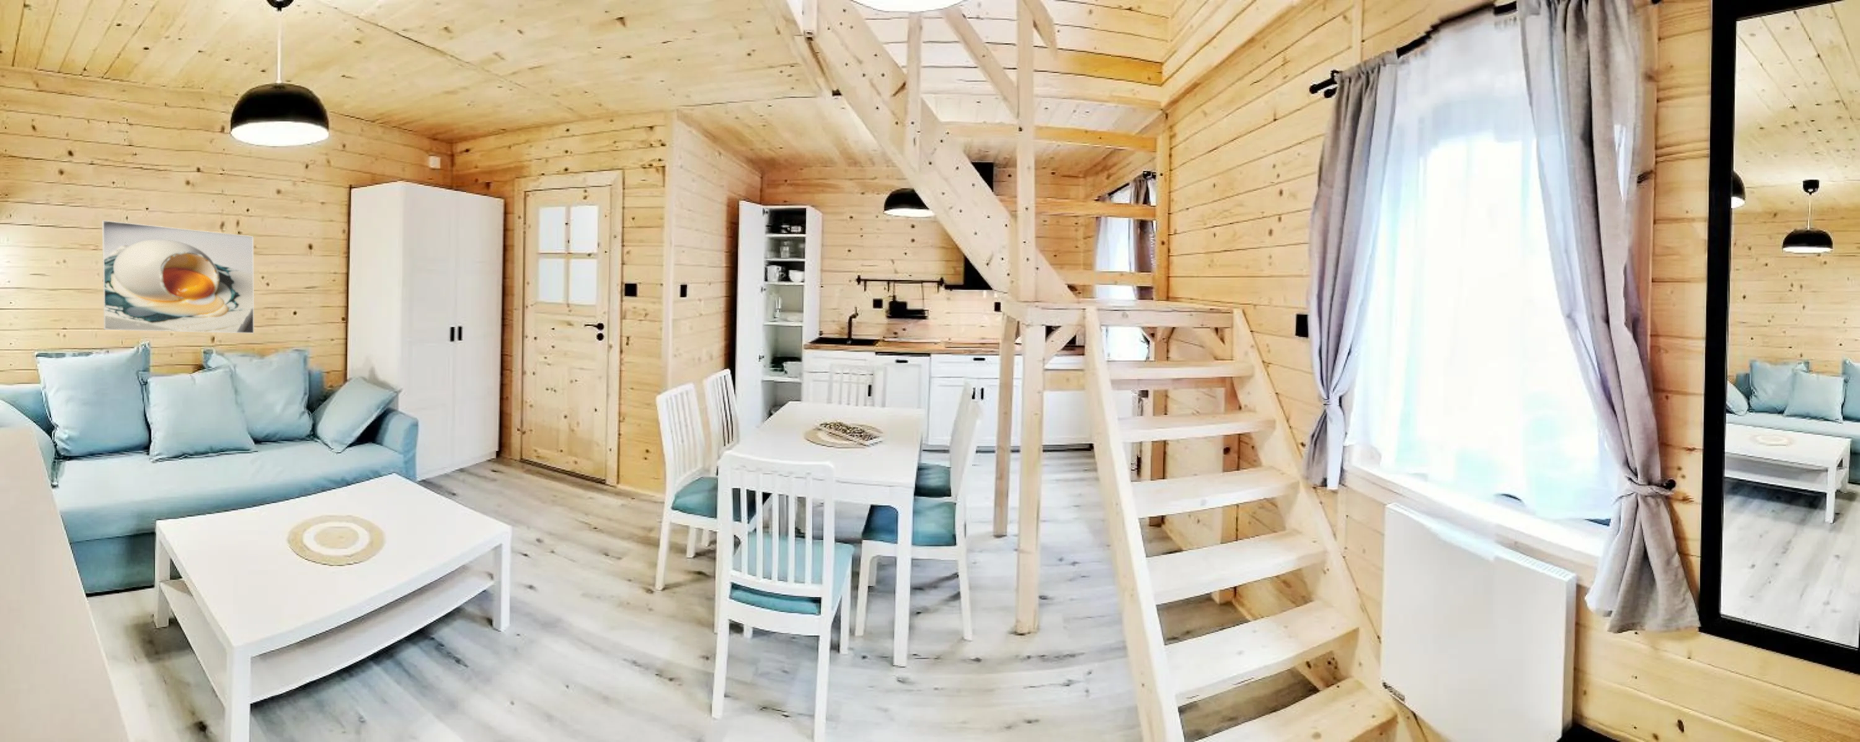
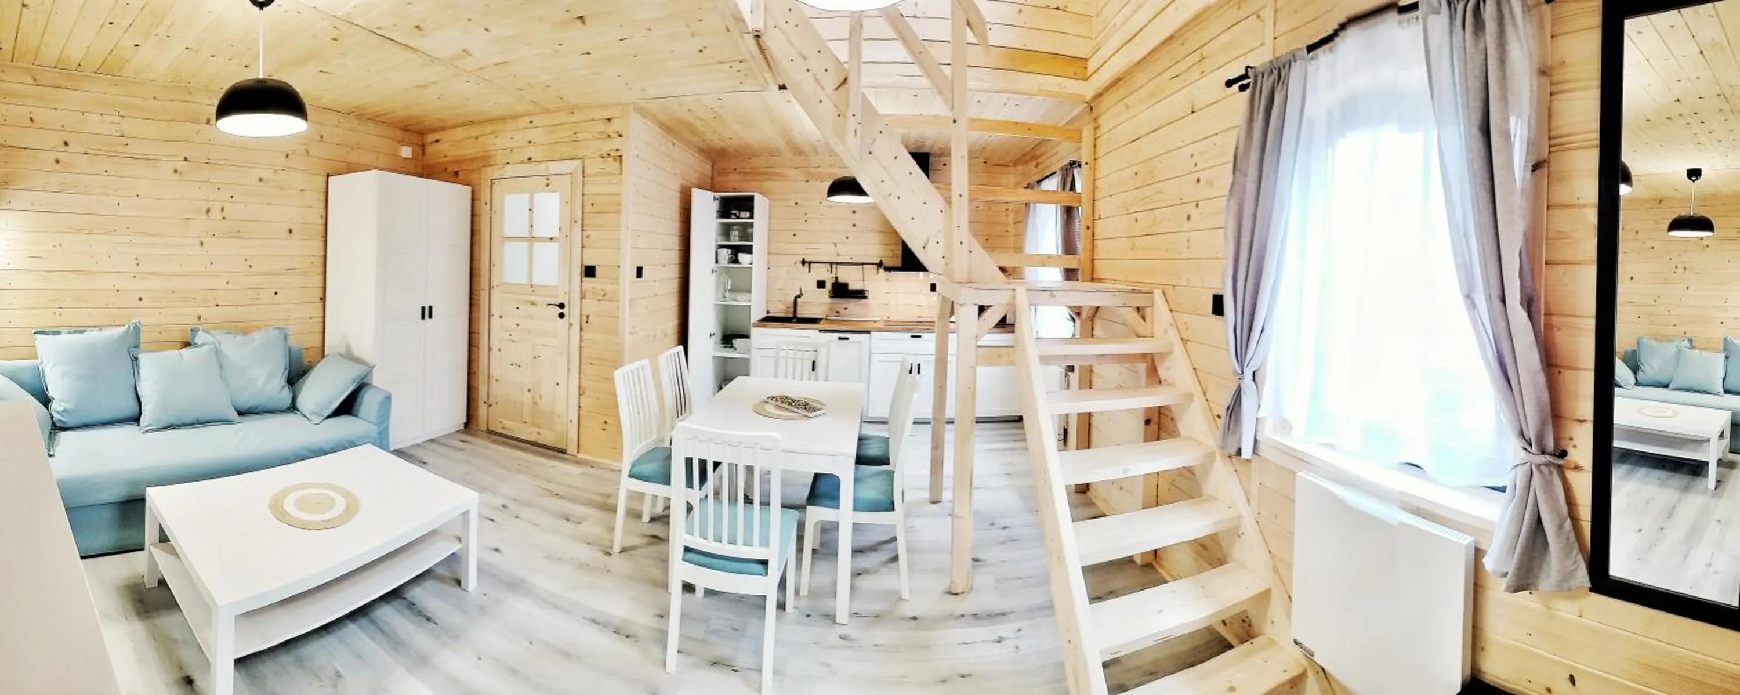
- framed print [102,219,255,334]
